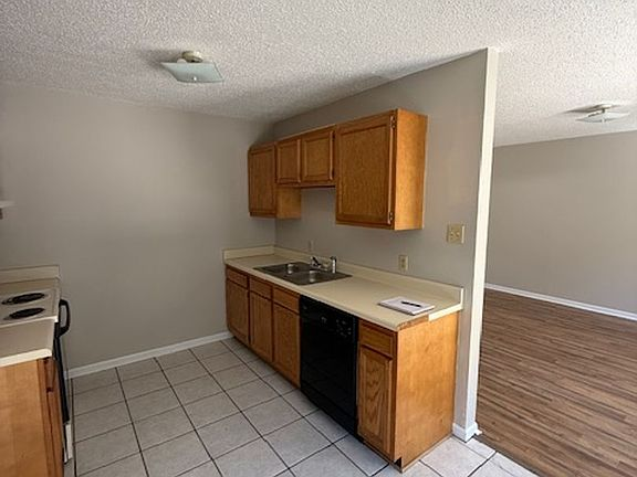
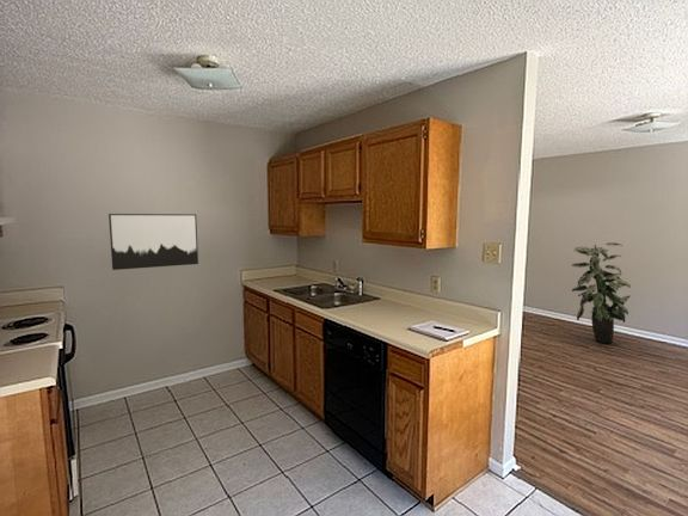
+ wall art [108,213,199,271]
+ indoor plant [570,241,632,344]
